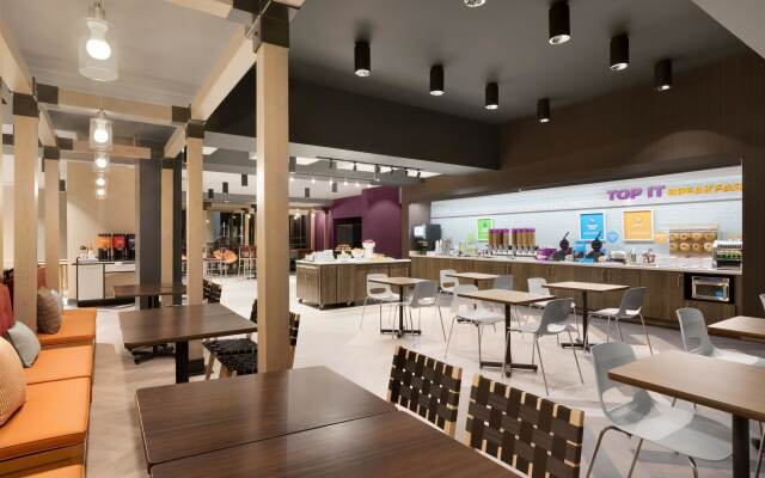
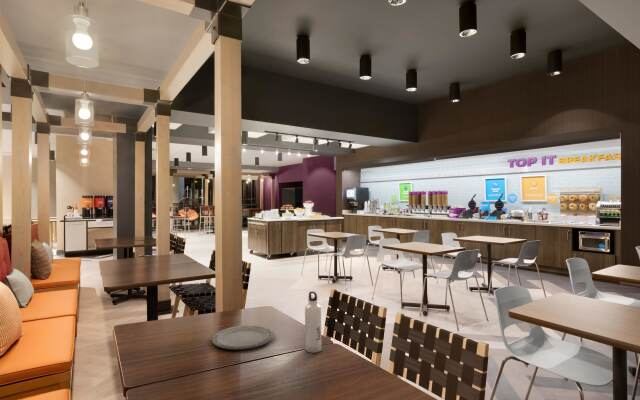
+ plate [211,324,275,350]
+ water bottle [304,290,322,354]
